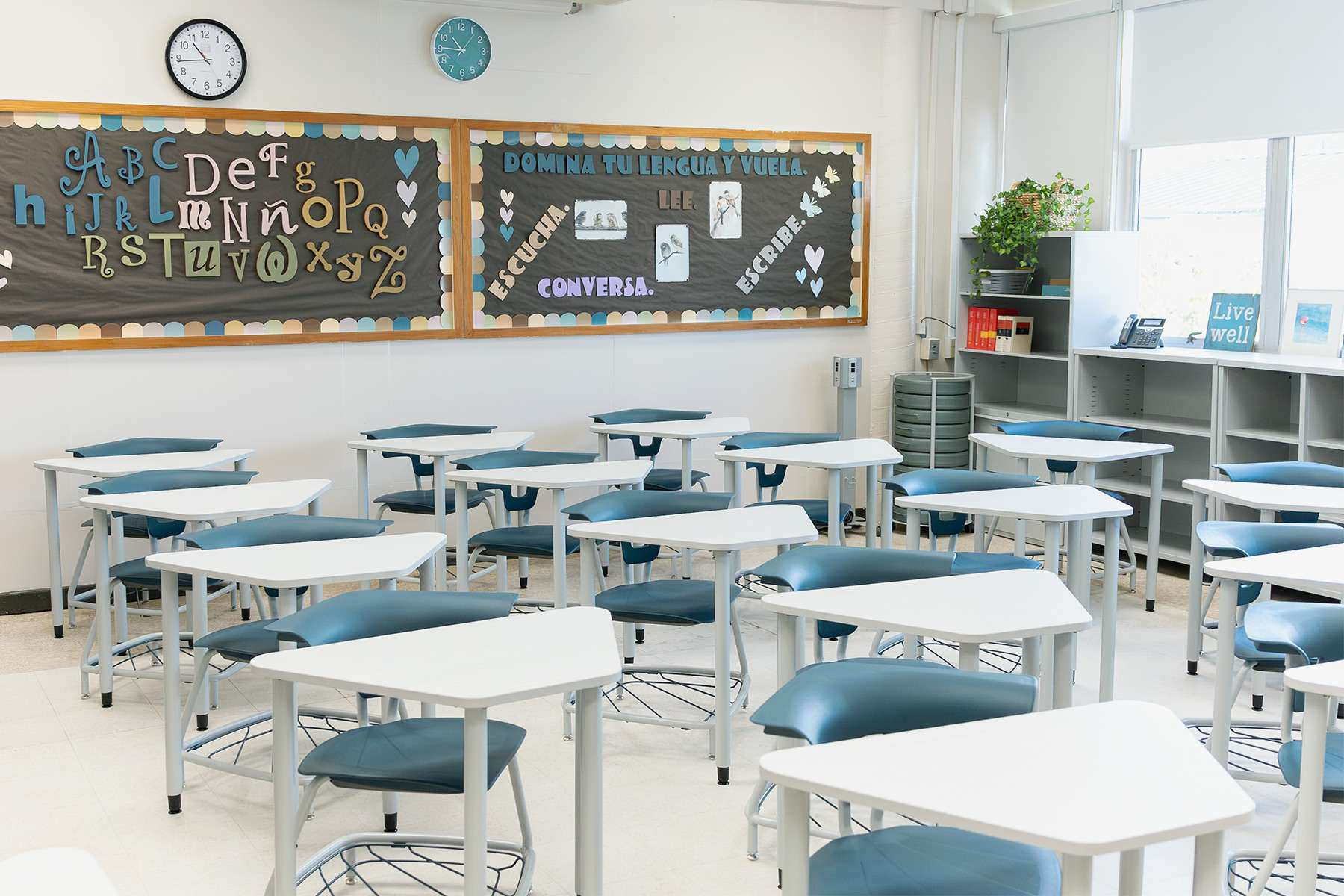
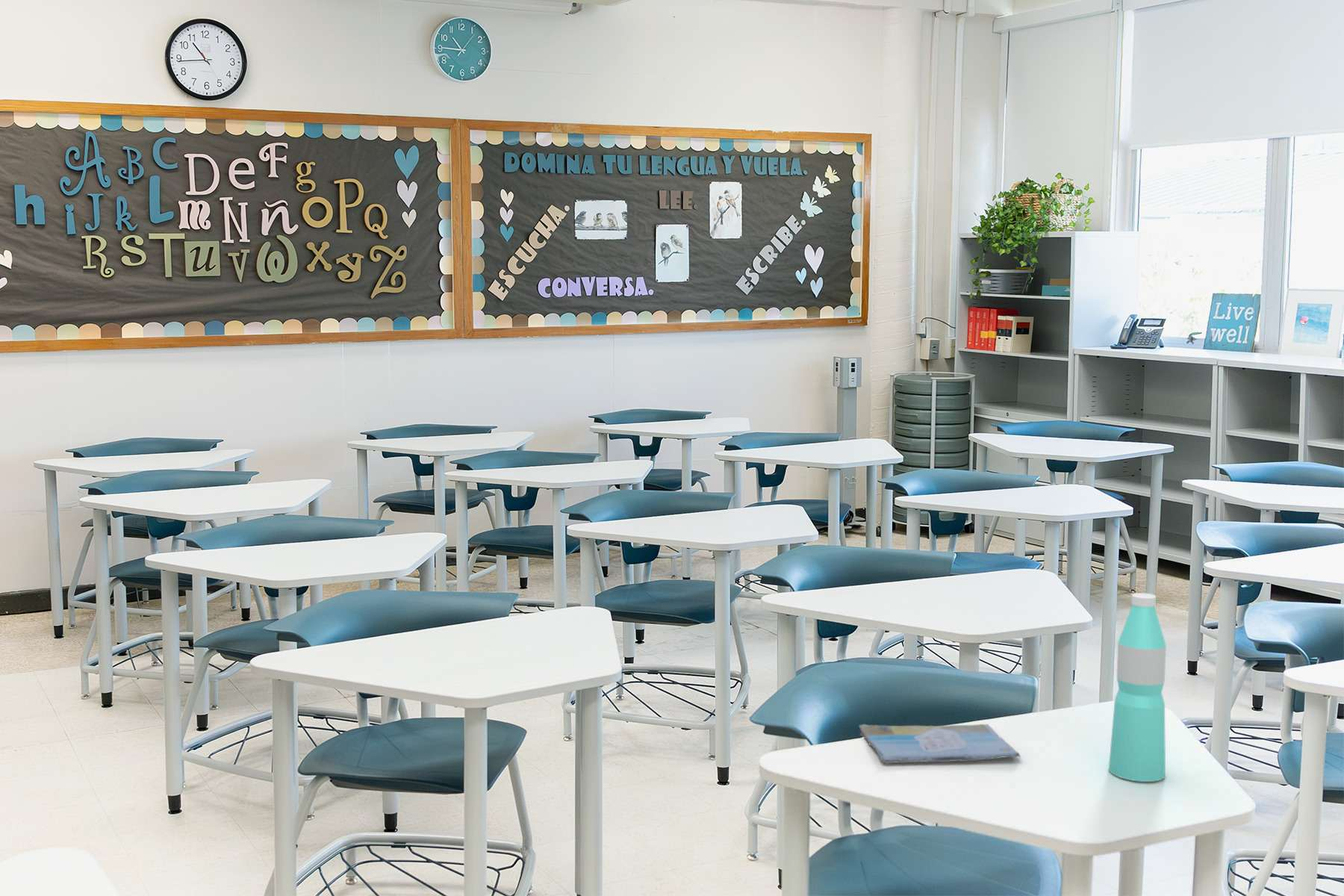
+ book [858,724,1021,765]
+ water bottle [1108,592,1167,783]
